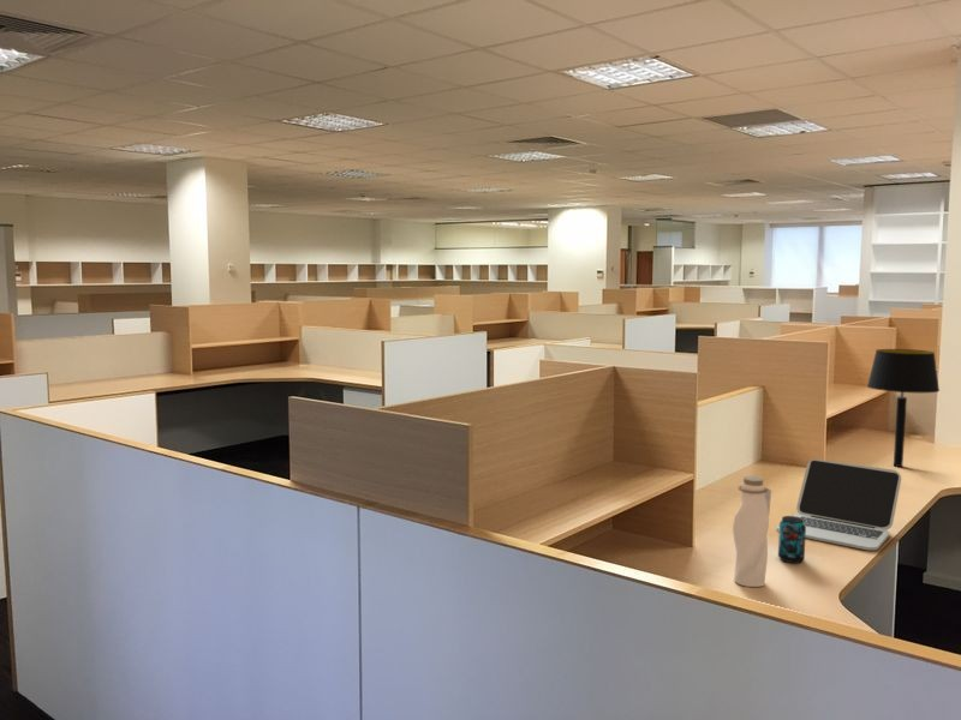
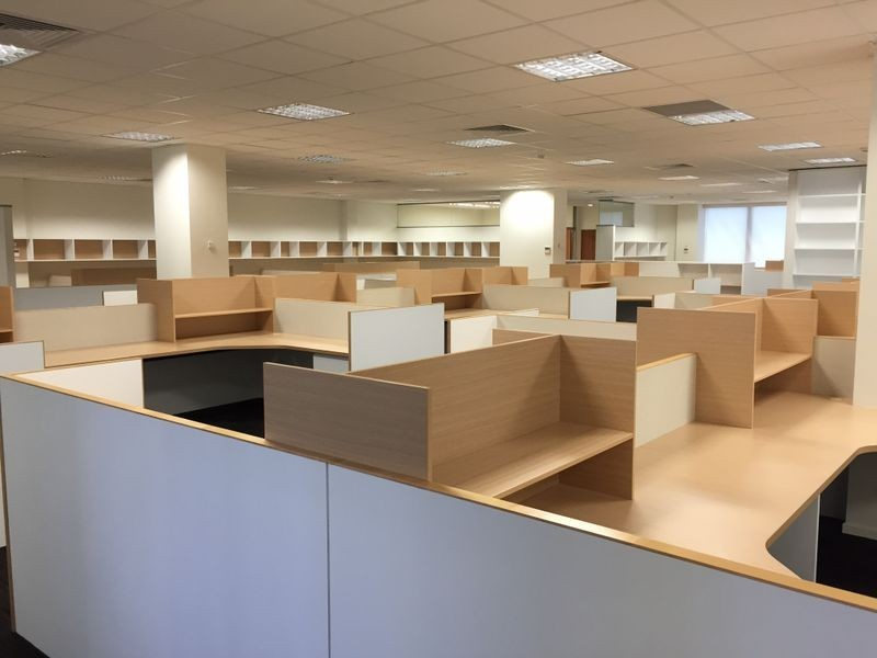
- beverage can [777,515,806,564]
- table lamp [866,348,941,468]
- water bottle [732,475,772,588]
- laptop [776,458,902,551]
